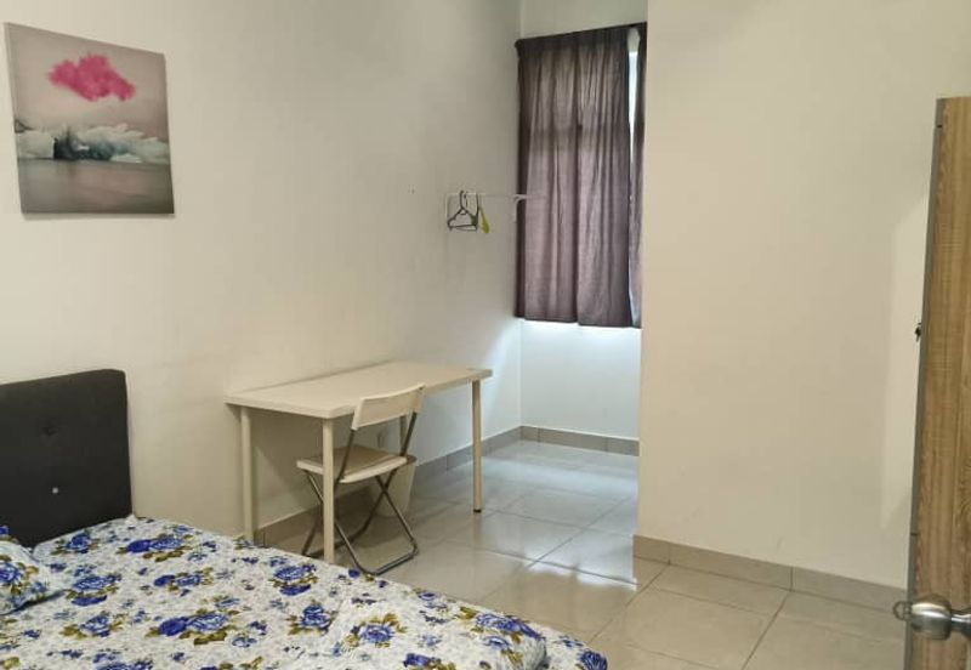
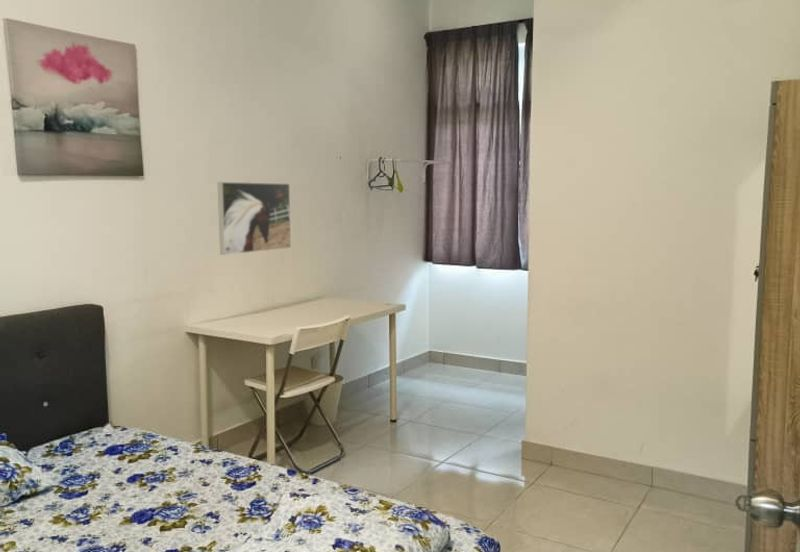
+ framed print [217,181,292,256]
